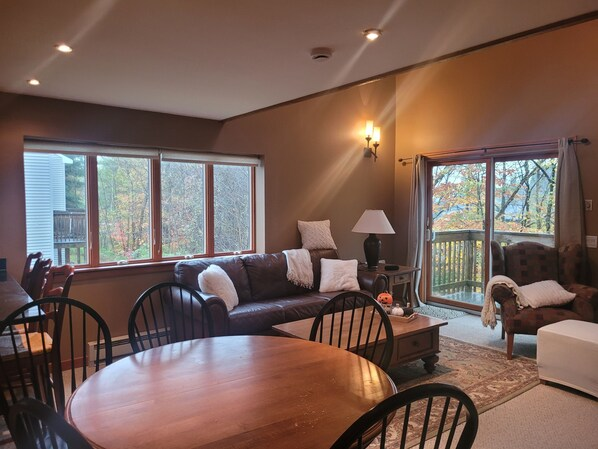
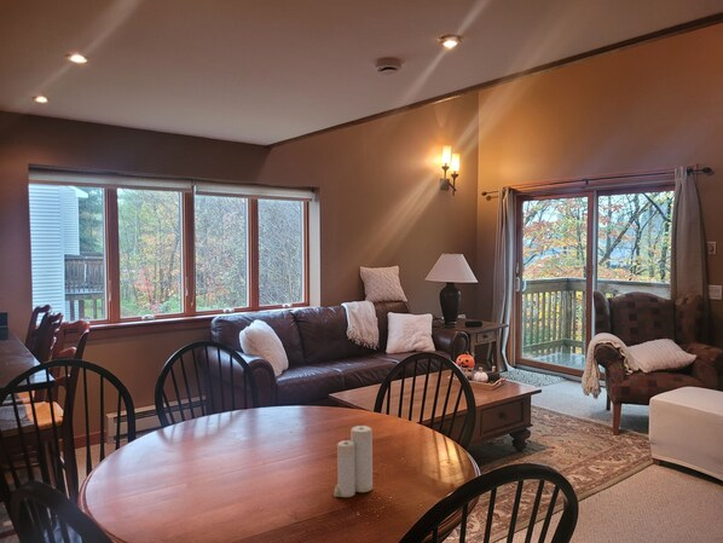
+ candle [332,424,374,498]
